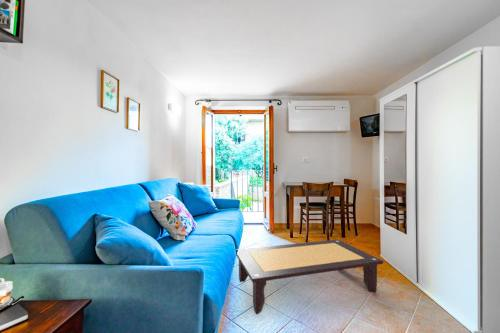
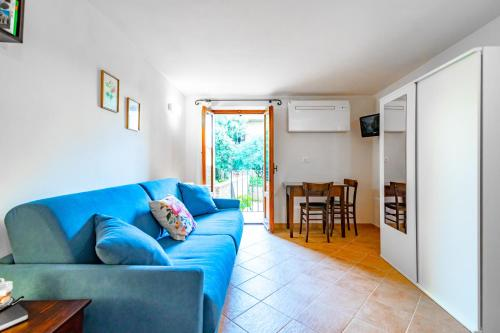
- coffee table [235,239,384,315]
